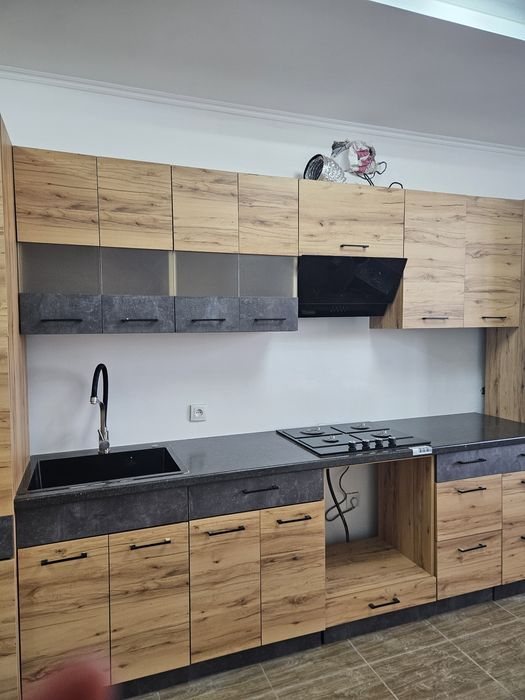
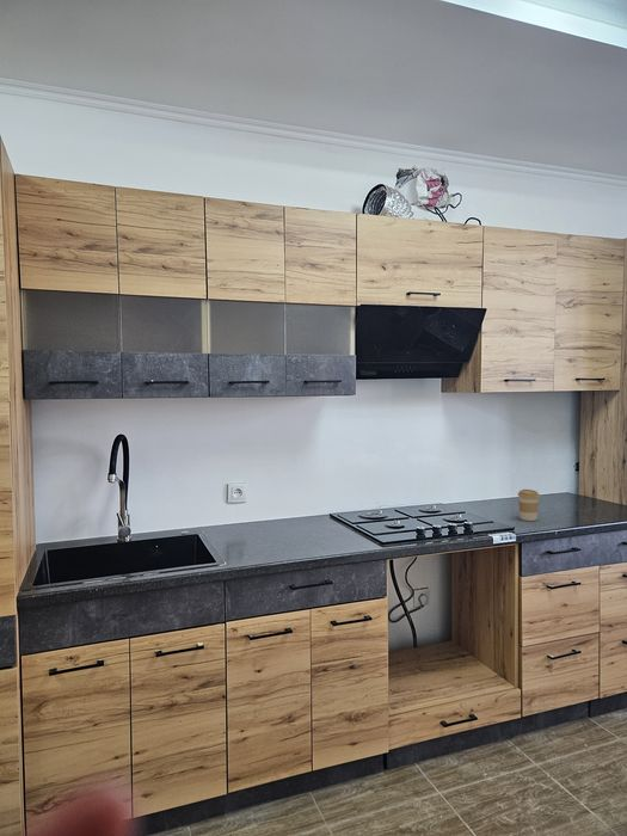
+ coffee cup [517,488,541,522]
